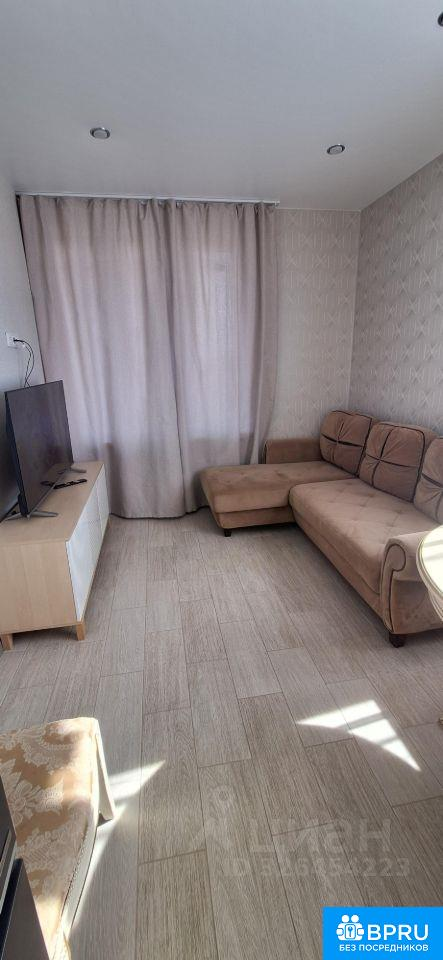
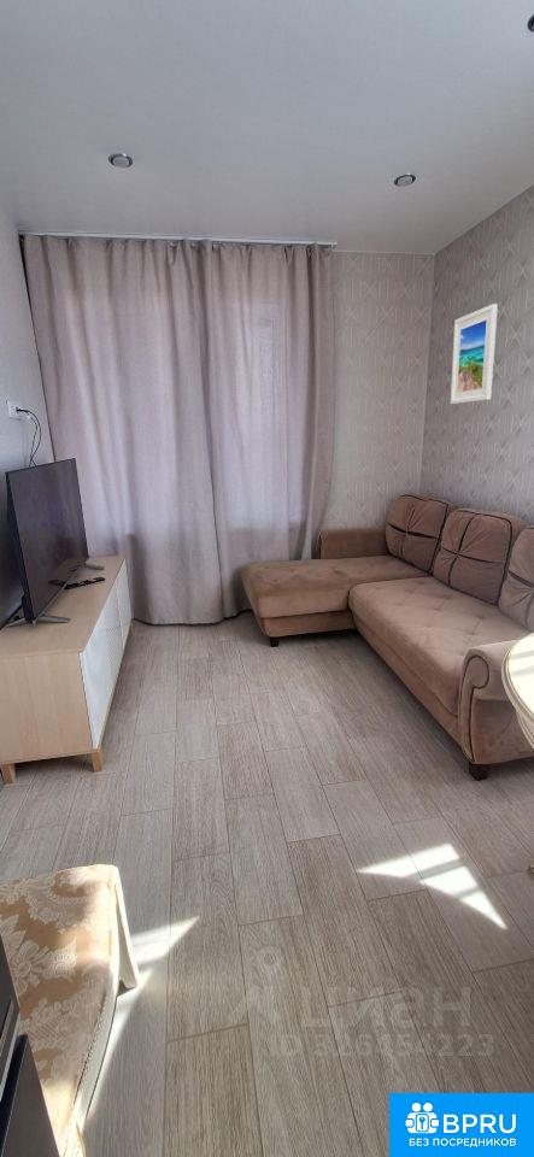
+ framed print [450,303,499,405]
